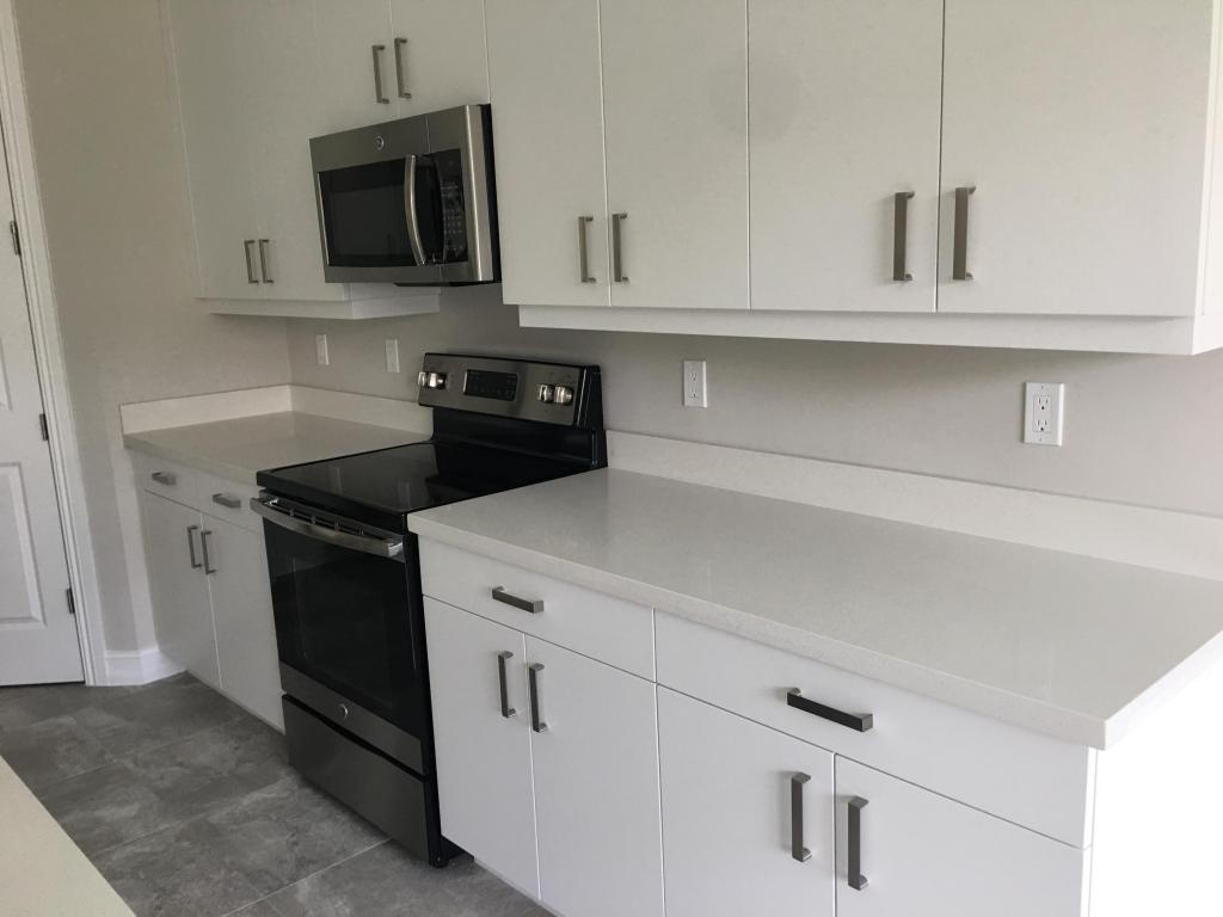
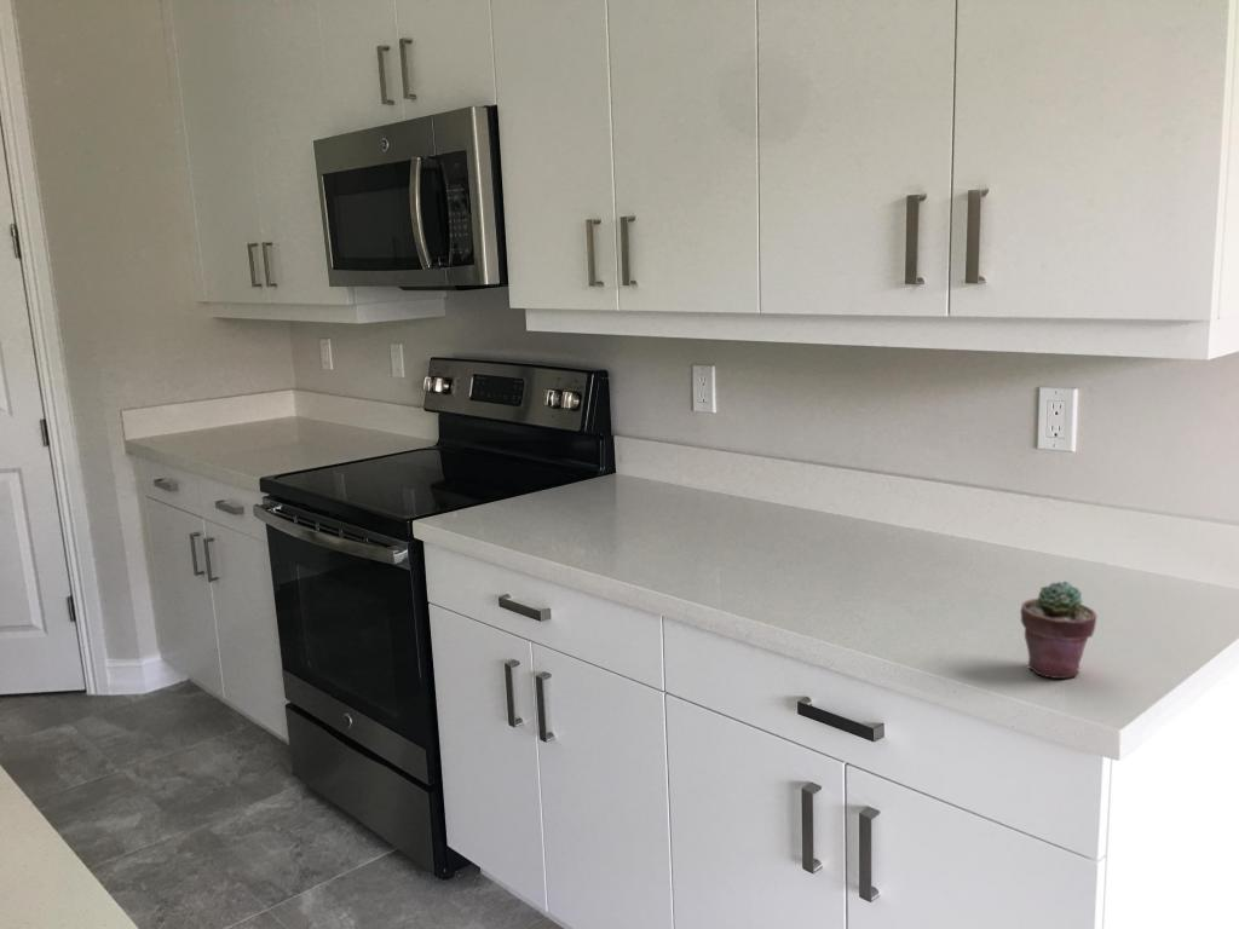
+ potted succulent [1019,581,1097,680]
